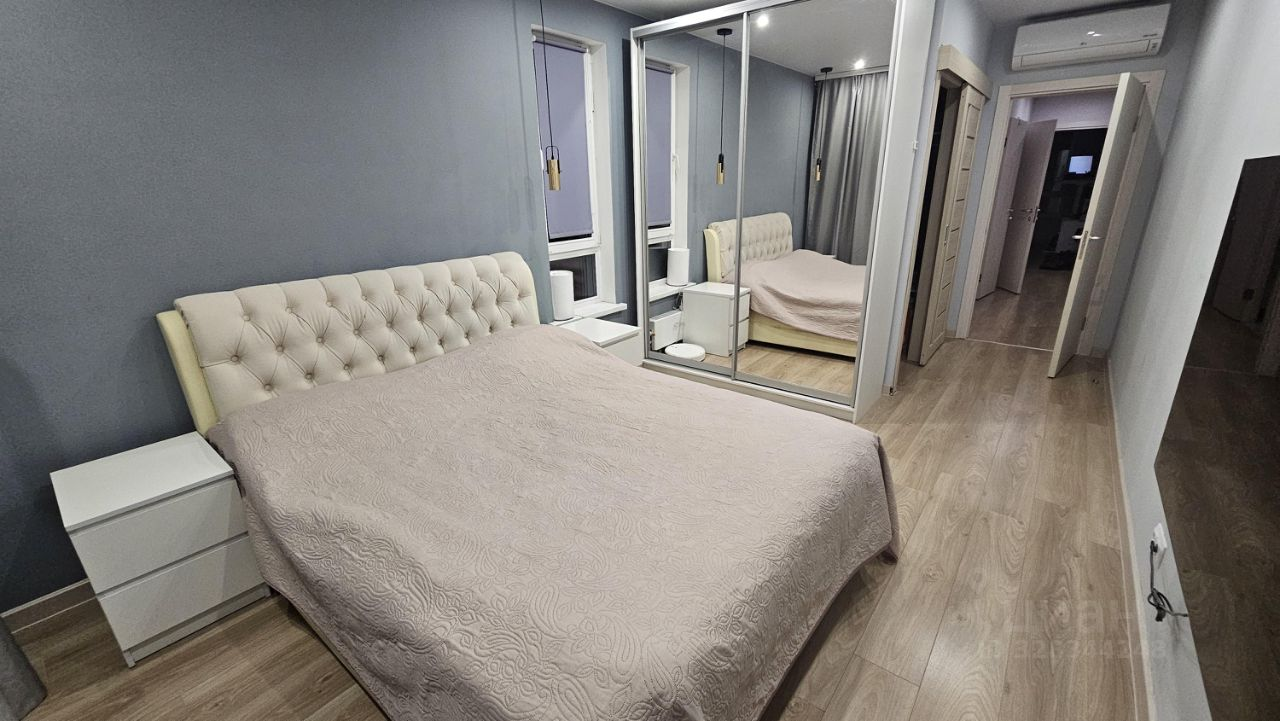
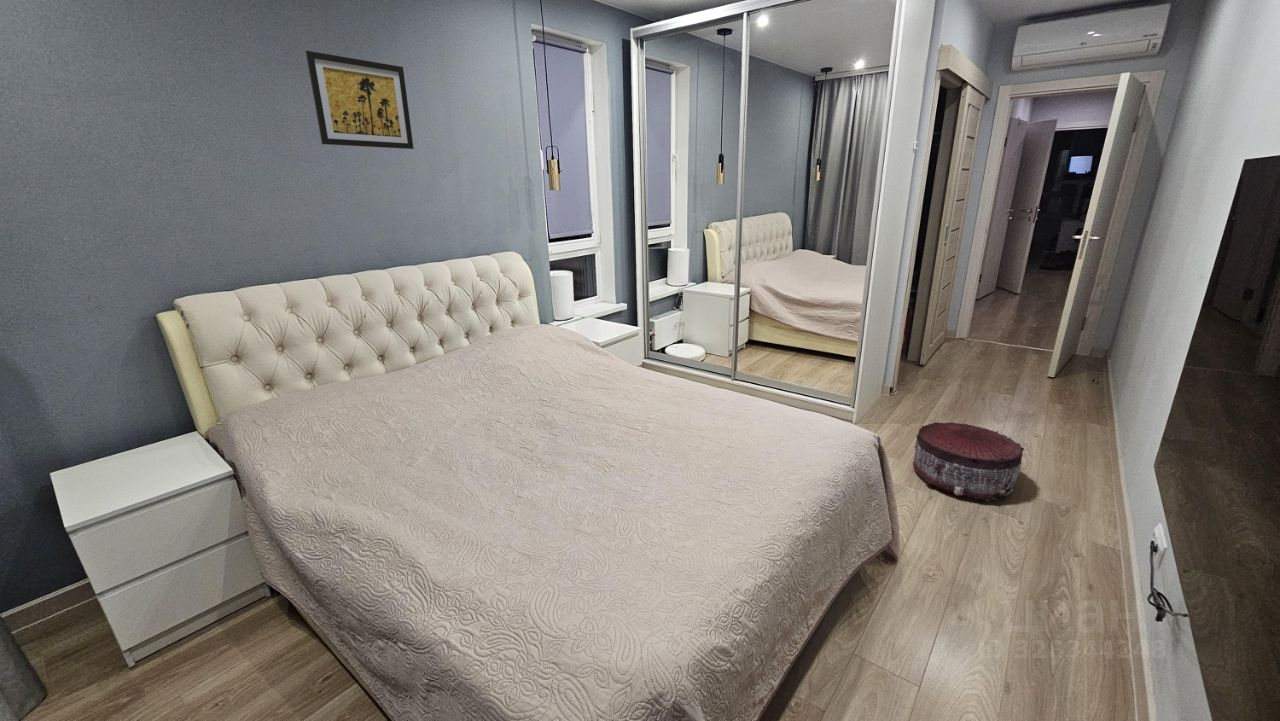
+ pouf [912,421,1025,502]
+ wall art [305,50,415,150]
